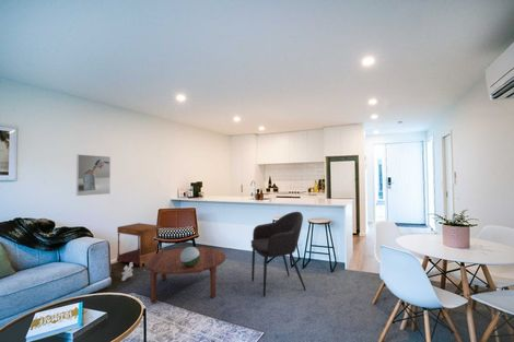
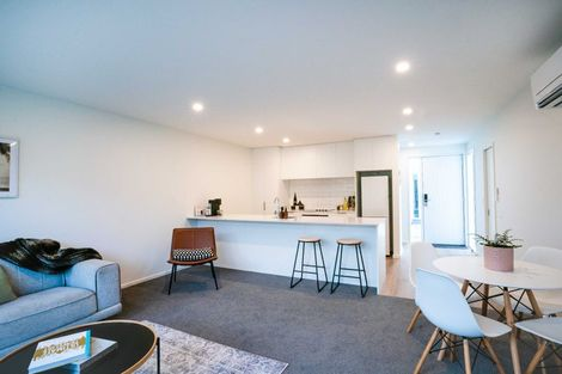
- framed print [75,153,112,197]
- canopy bed [116,222,163,269]
- plush toy [120,262,147,282]
- decorative sphere [180,246,200,267]
- armchair [250,211,307,297]
- coffee table [143,246,226,305]
